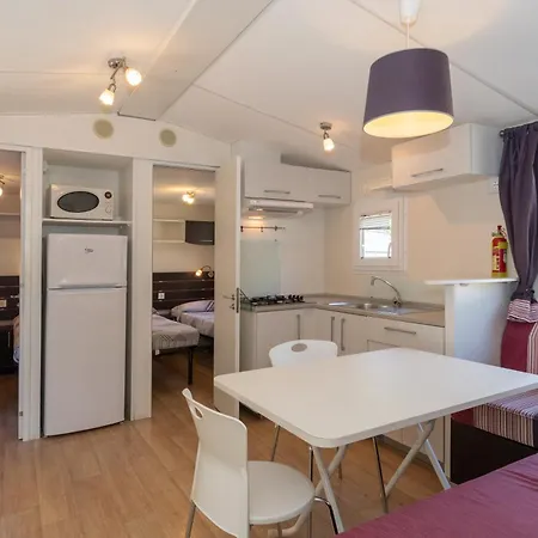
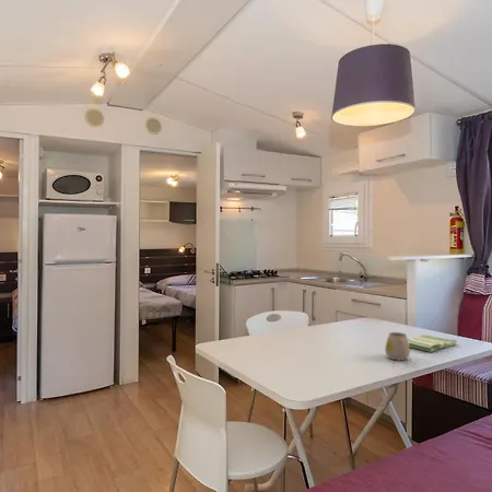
+ mug [384,331,411,361]
+ dish towel [408,333,458,353]
